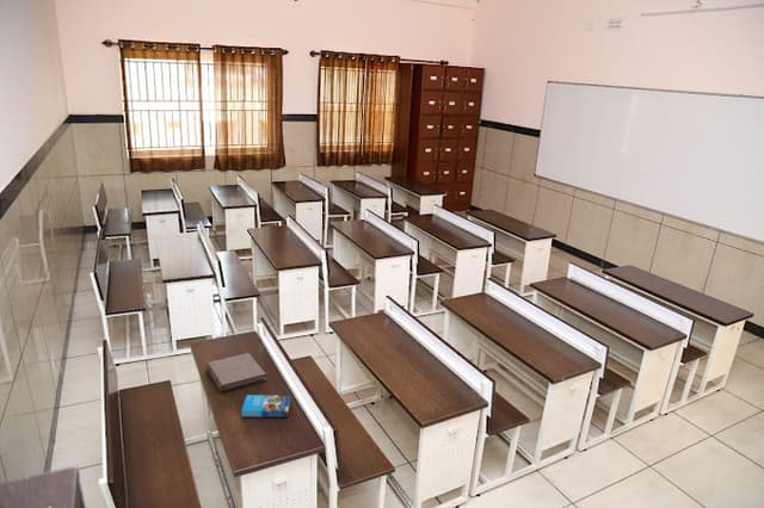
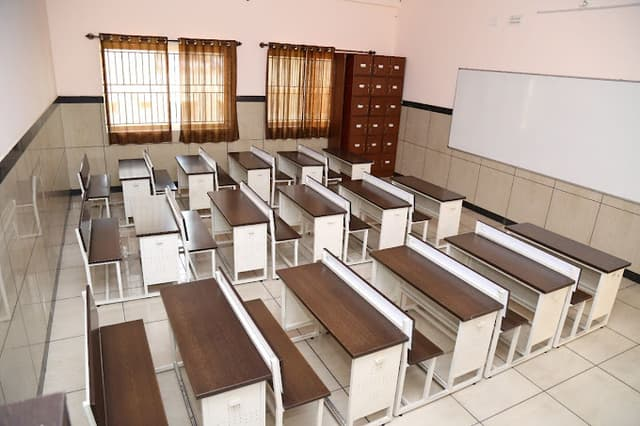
- book [240,394,291,419]
- book [205,352,267,394]
